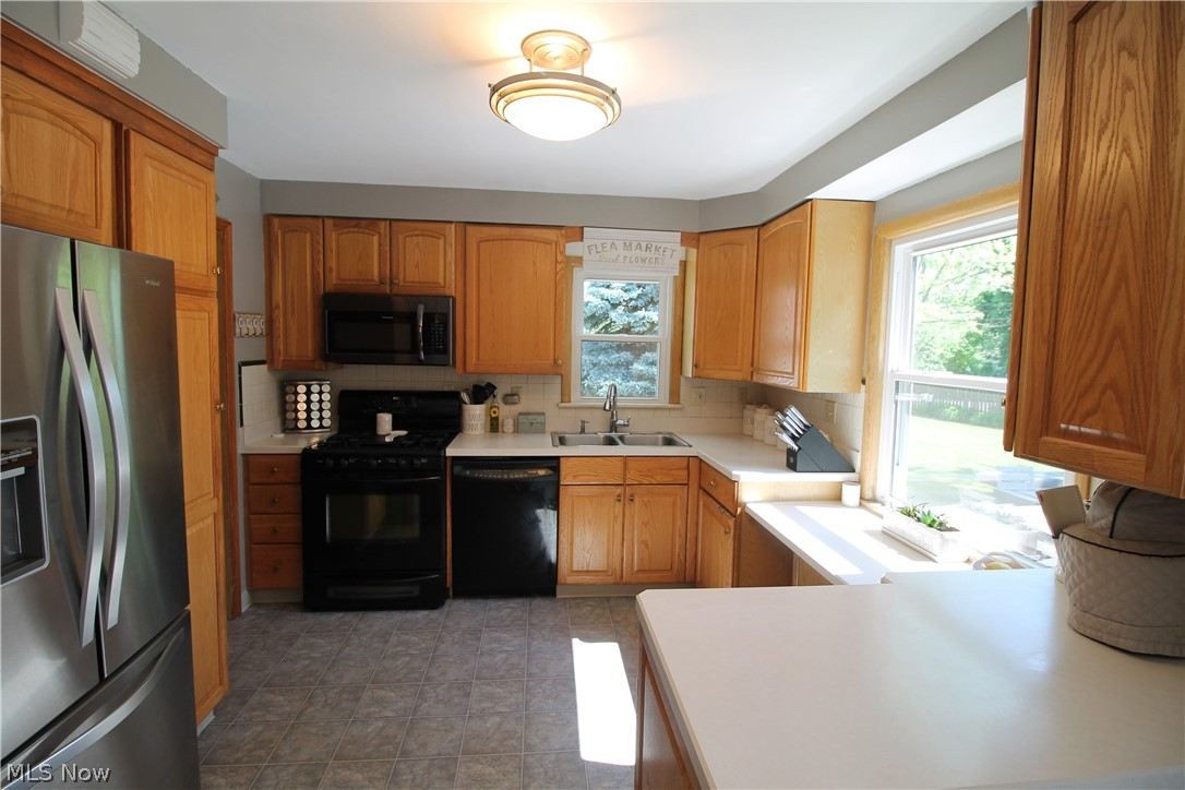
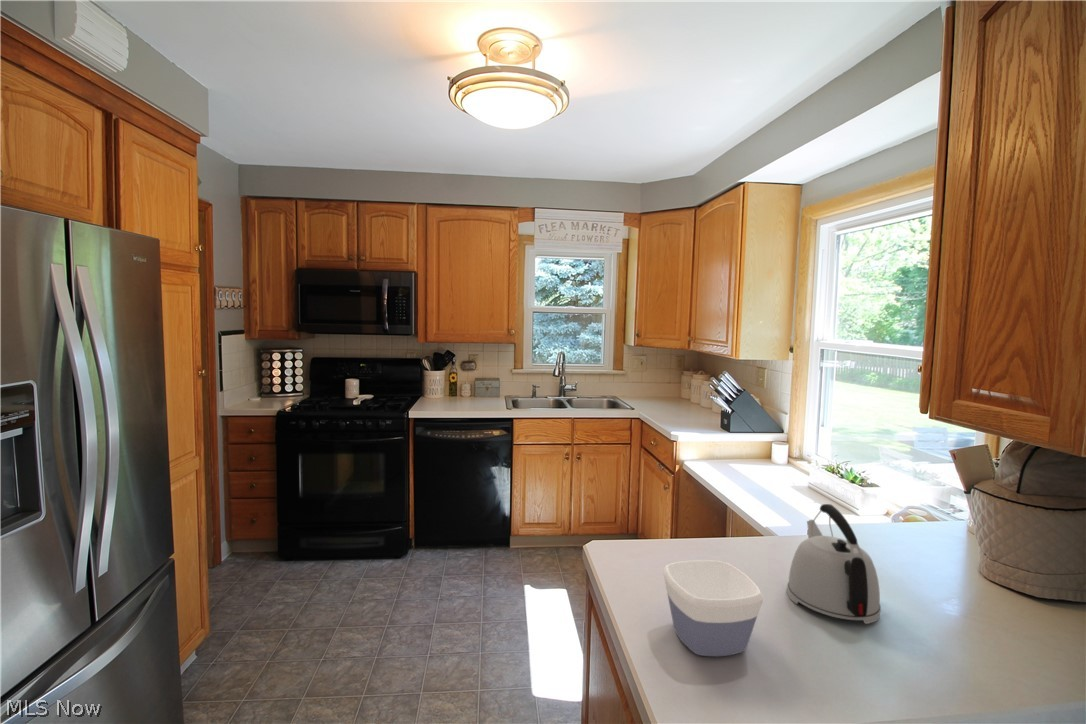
+ bowl [663,559,764,657]
+ kettle [786,503,882,625]
